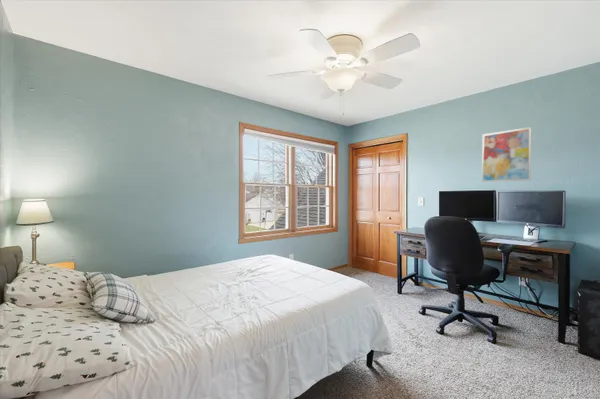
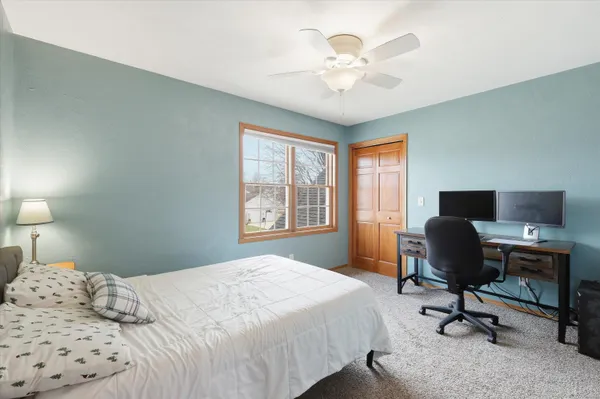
- wall art [481,126,532,183]
